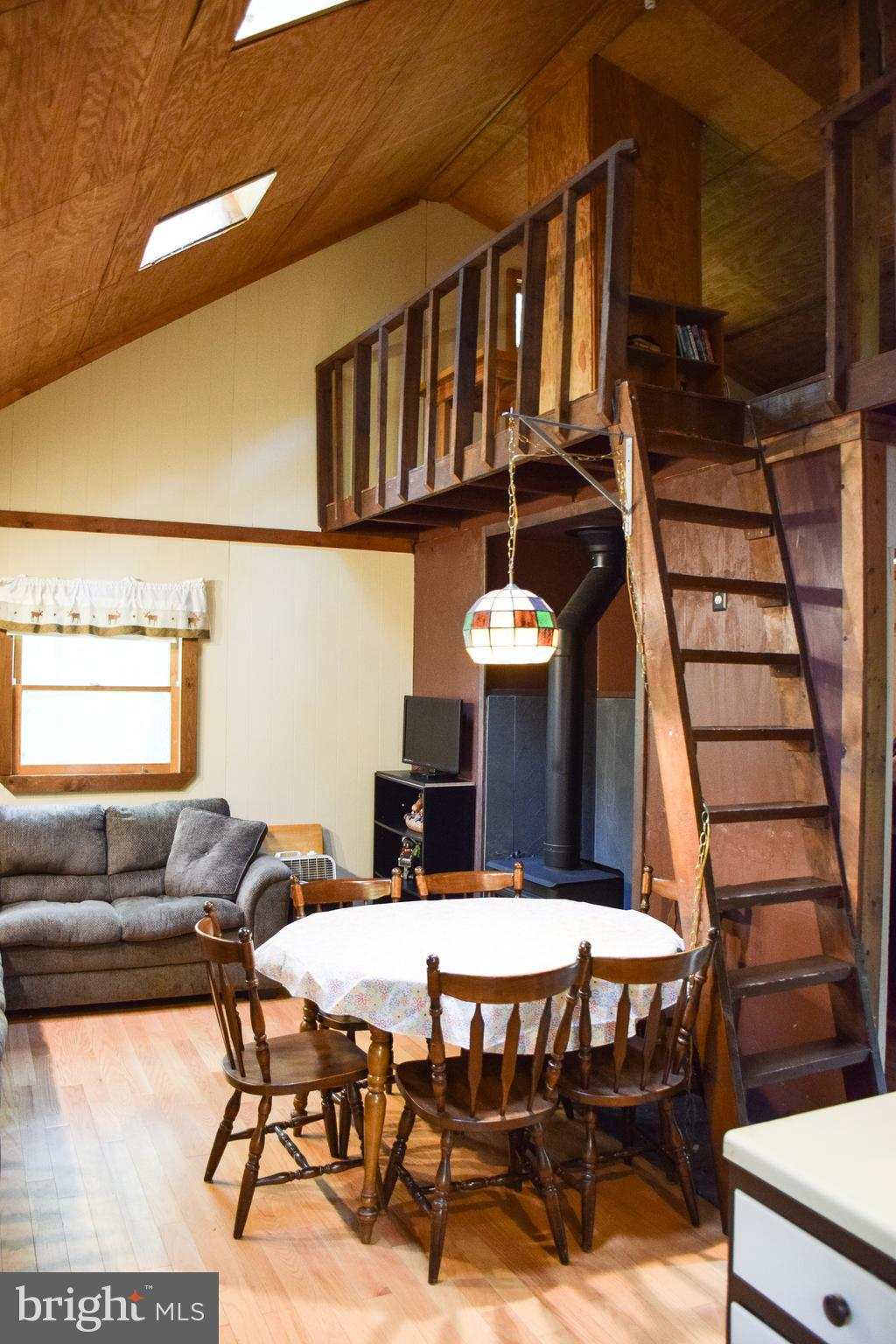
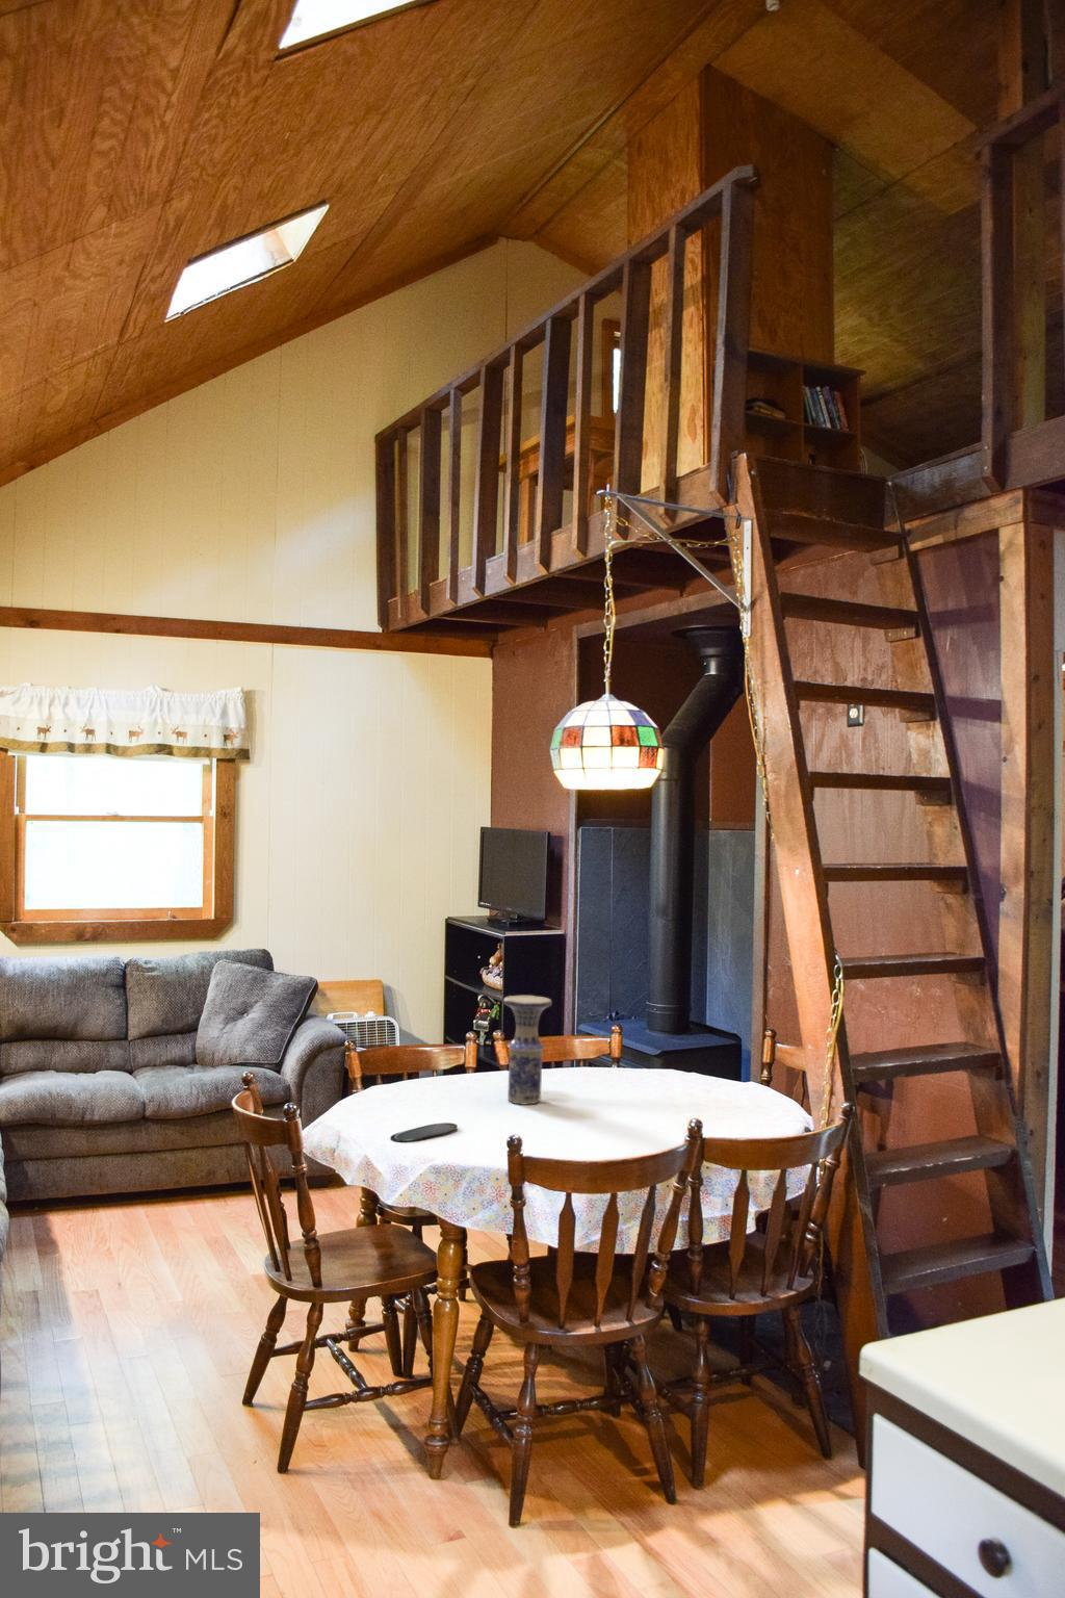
+ oval tray [390,1121,459,1143]
+ vase [503,995,553,1106]
